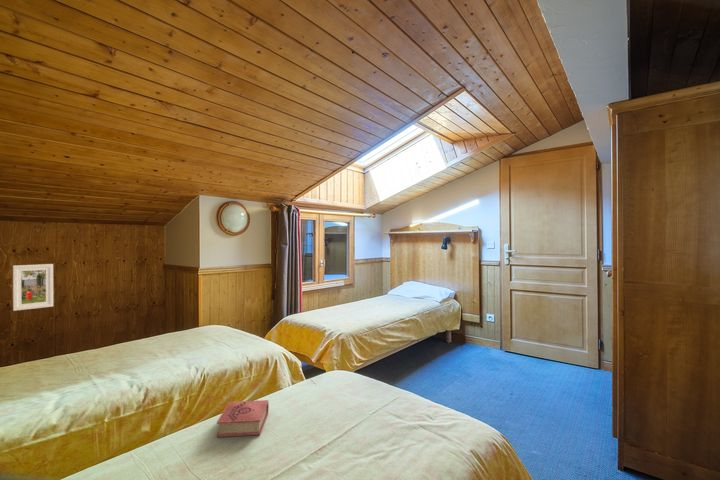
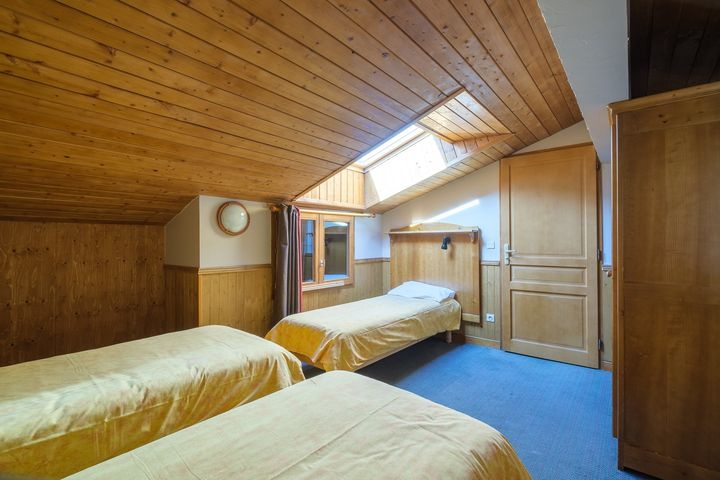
- book [216,399,270,438]
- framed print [12,263,54,312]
